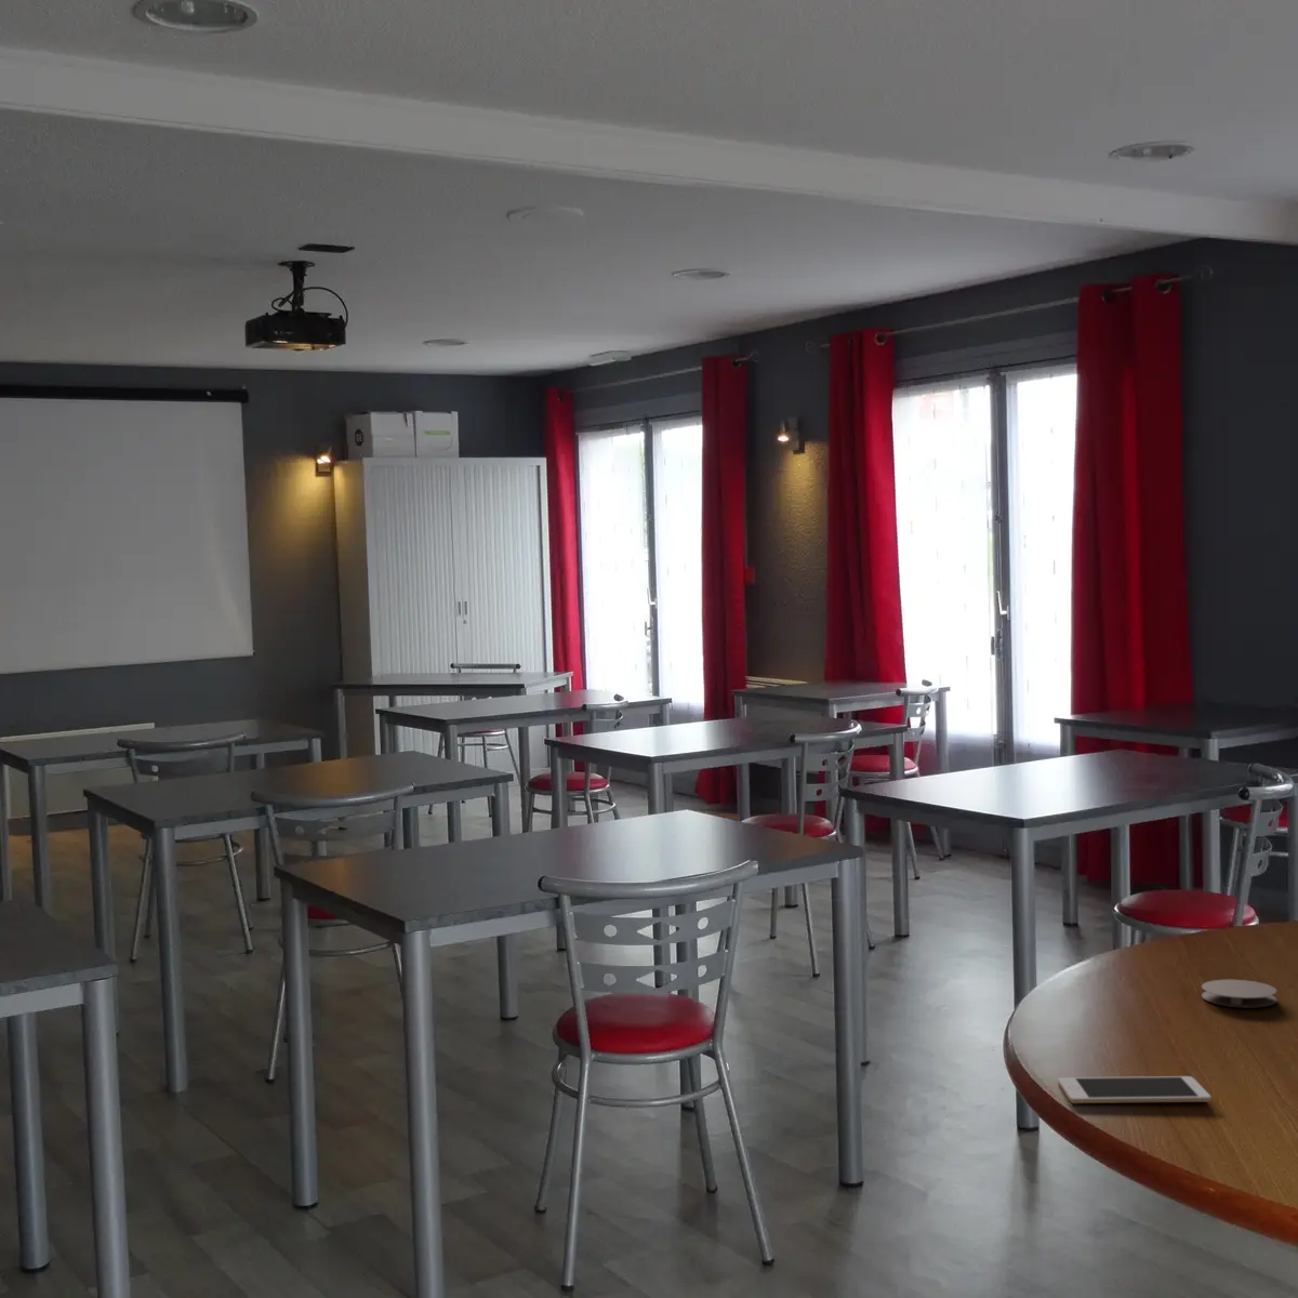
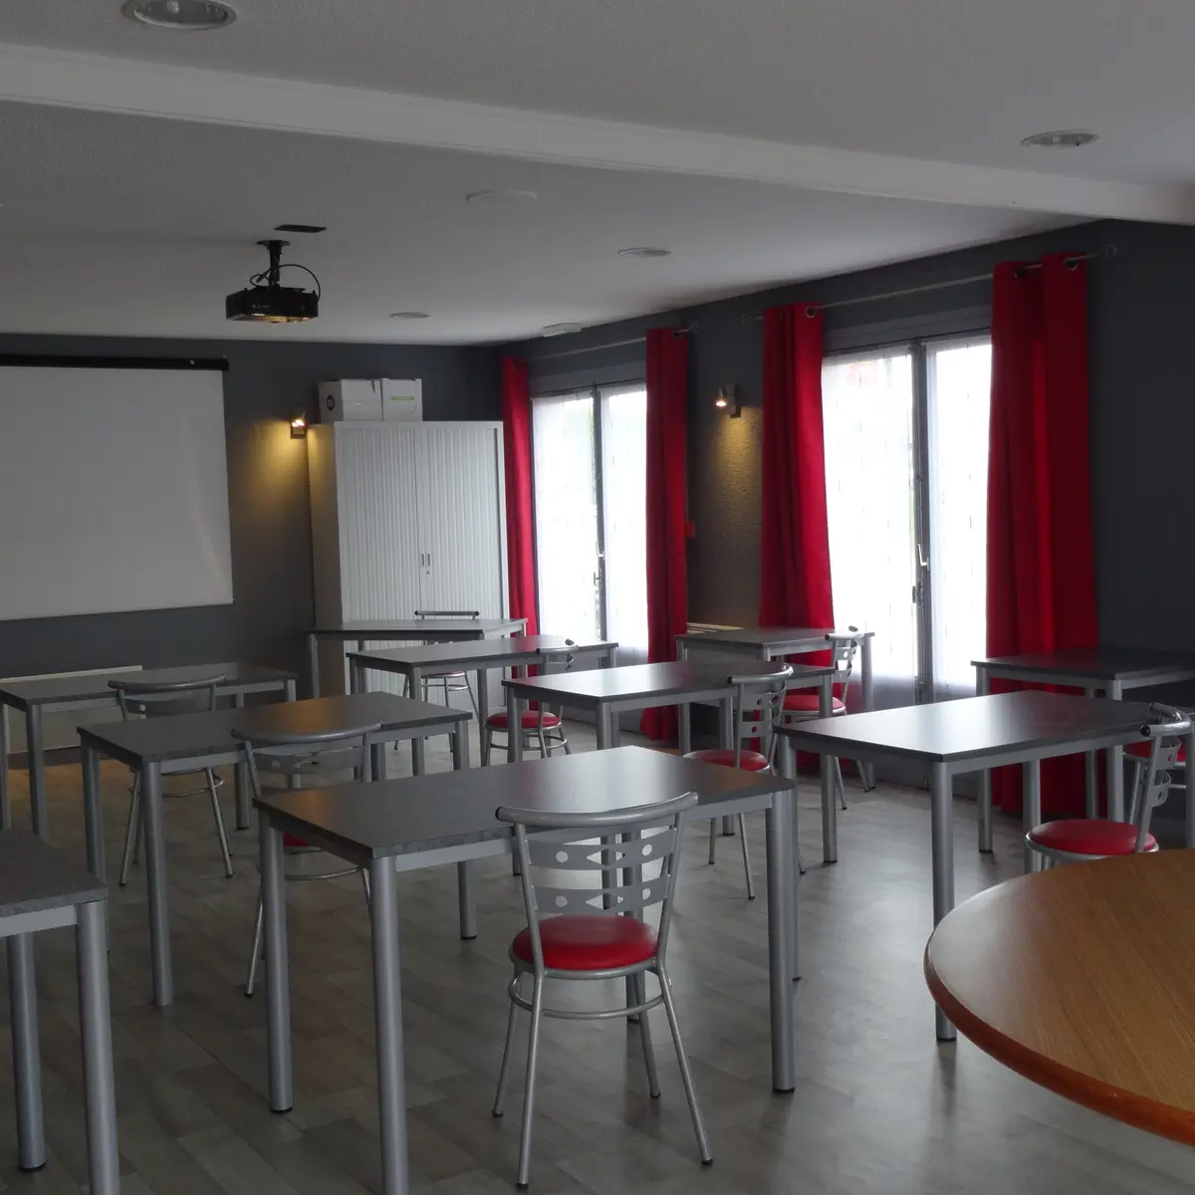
- cell phone [1057,1076,1212,1104]
- coaster [1201,979,1279,1008]
